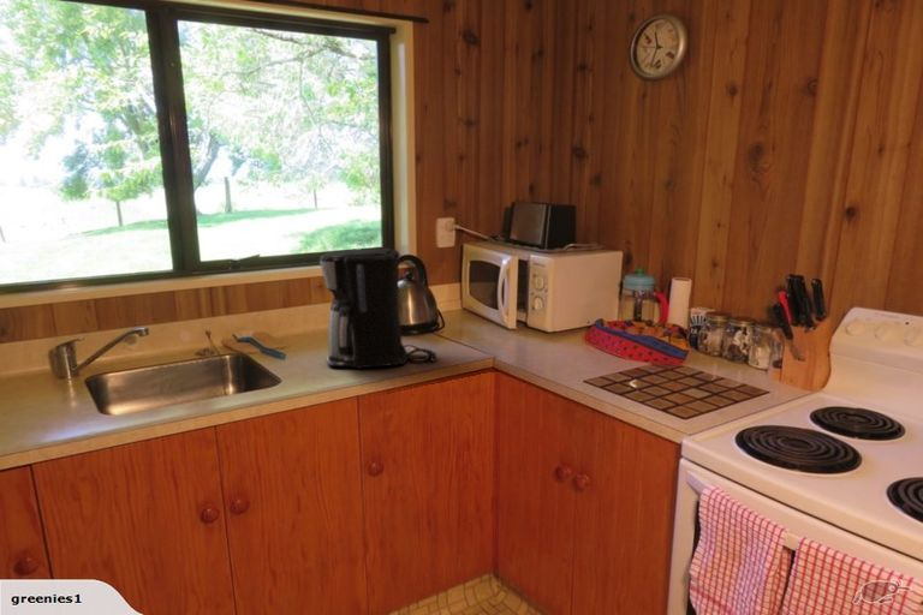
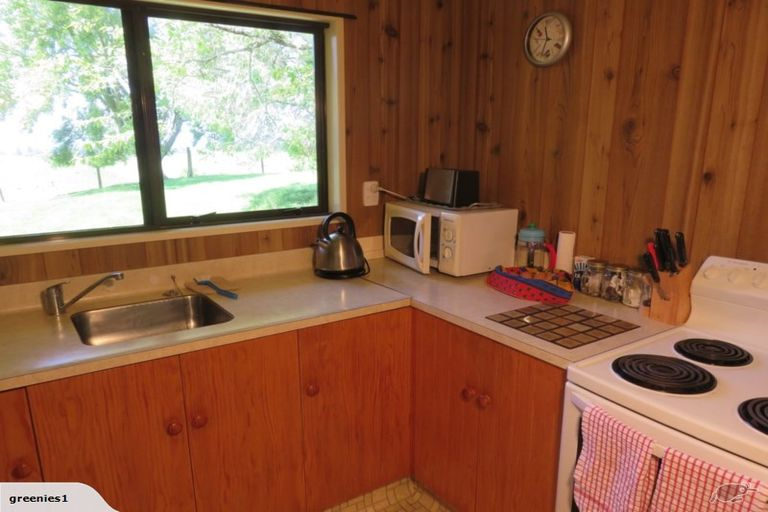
- coffee maker [317,247,437,370]
